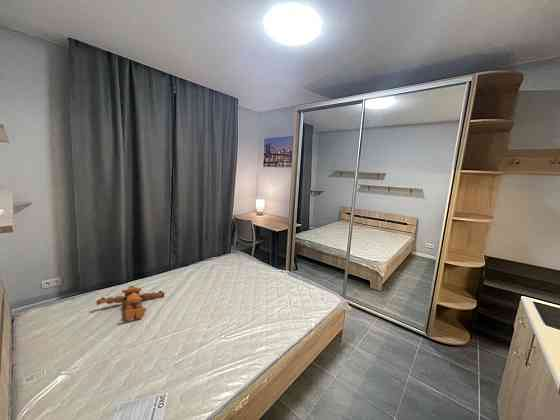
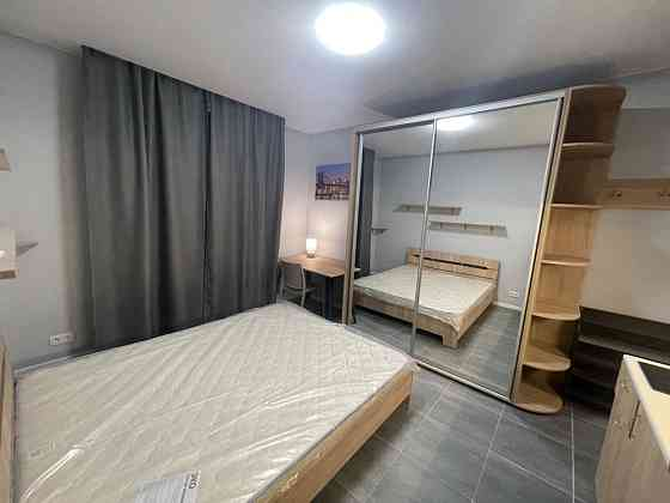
- teddy bear [96,285,165,321]
